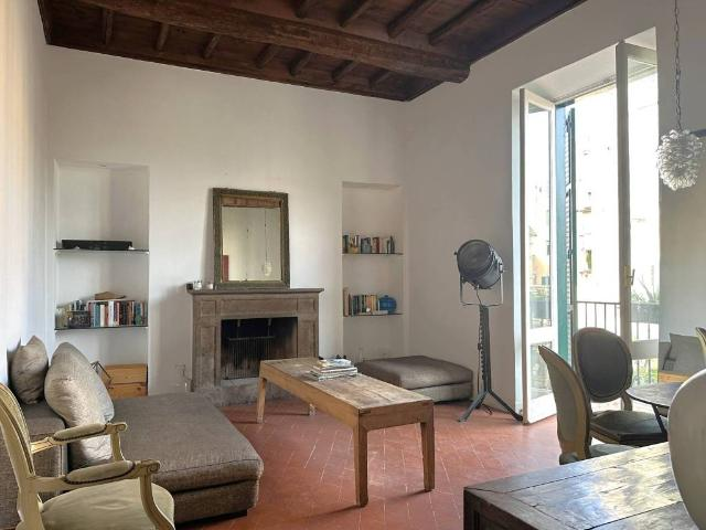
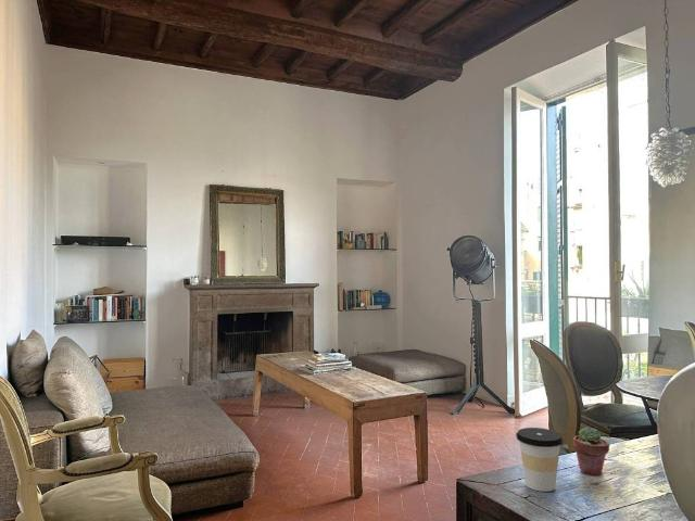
+ coffee cup [515,427,565,493]
+ potted succulent [572,425,610,476]
